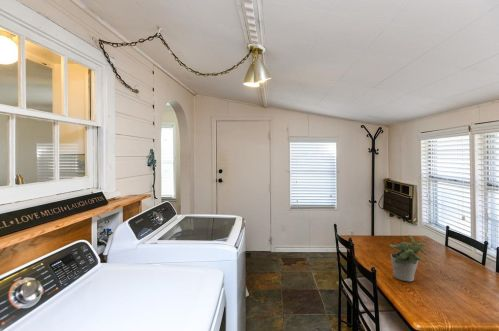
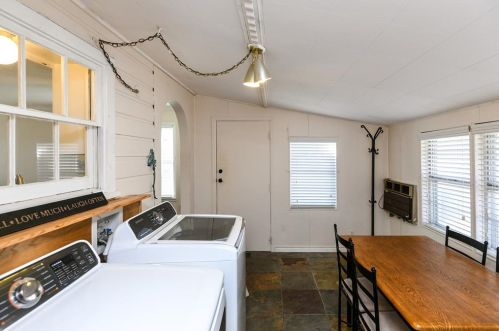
- potted plant [389,234,428,282]
